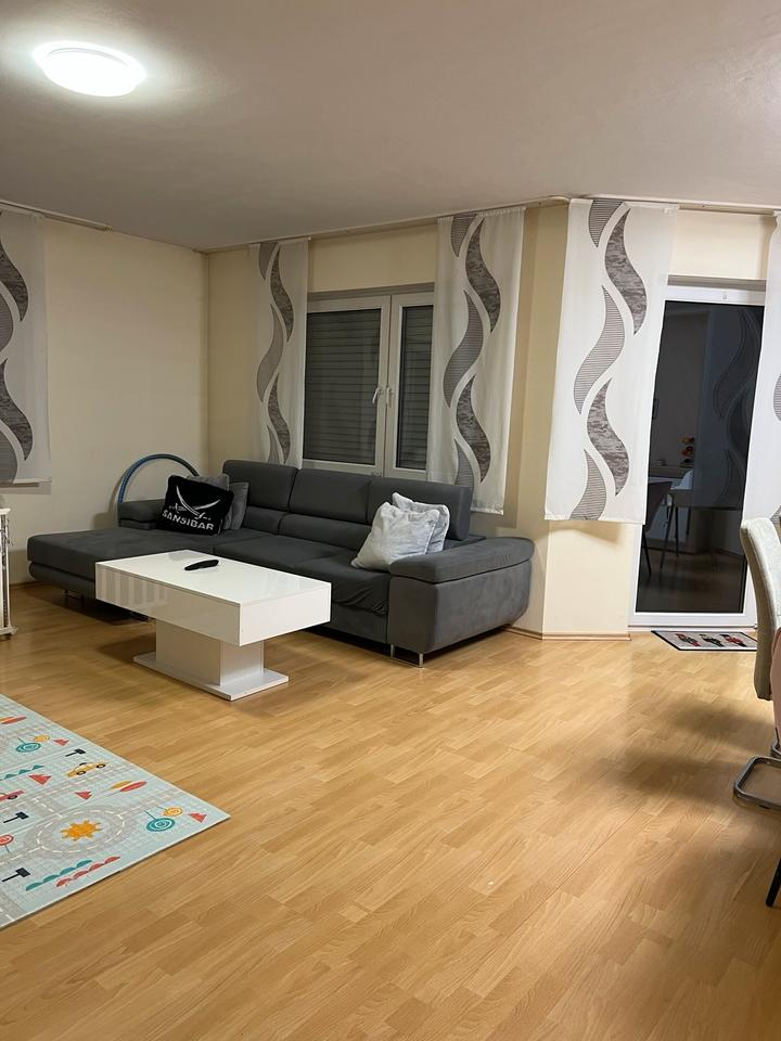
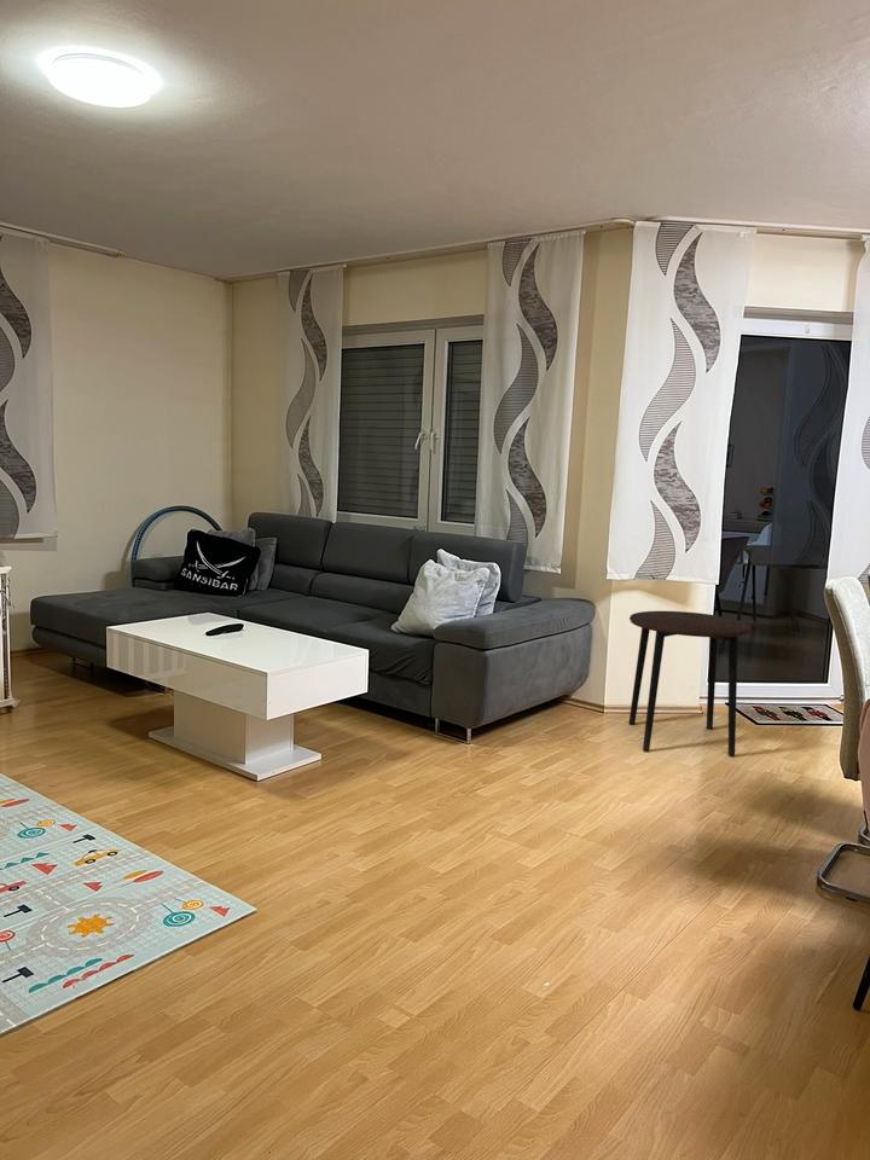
+ side table [627,610,753,758]
